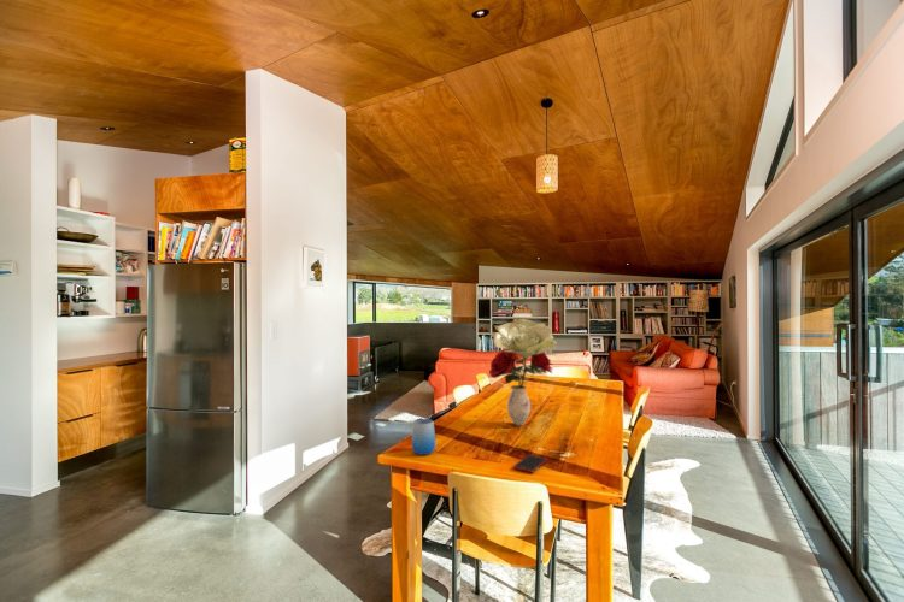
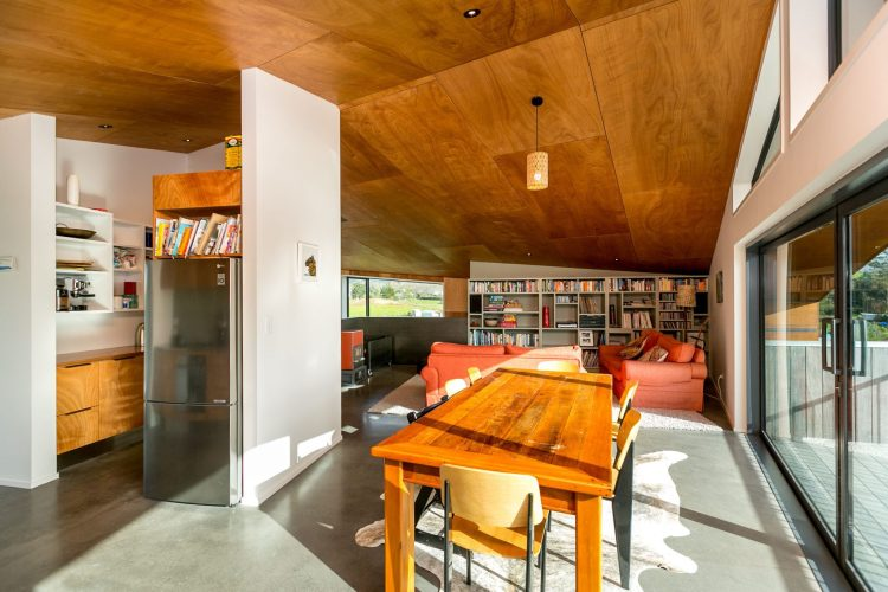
- flower bouquet [488,318,558,427]
- cell phone [512,453,548,474]
- cup [411,418,436,456]
